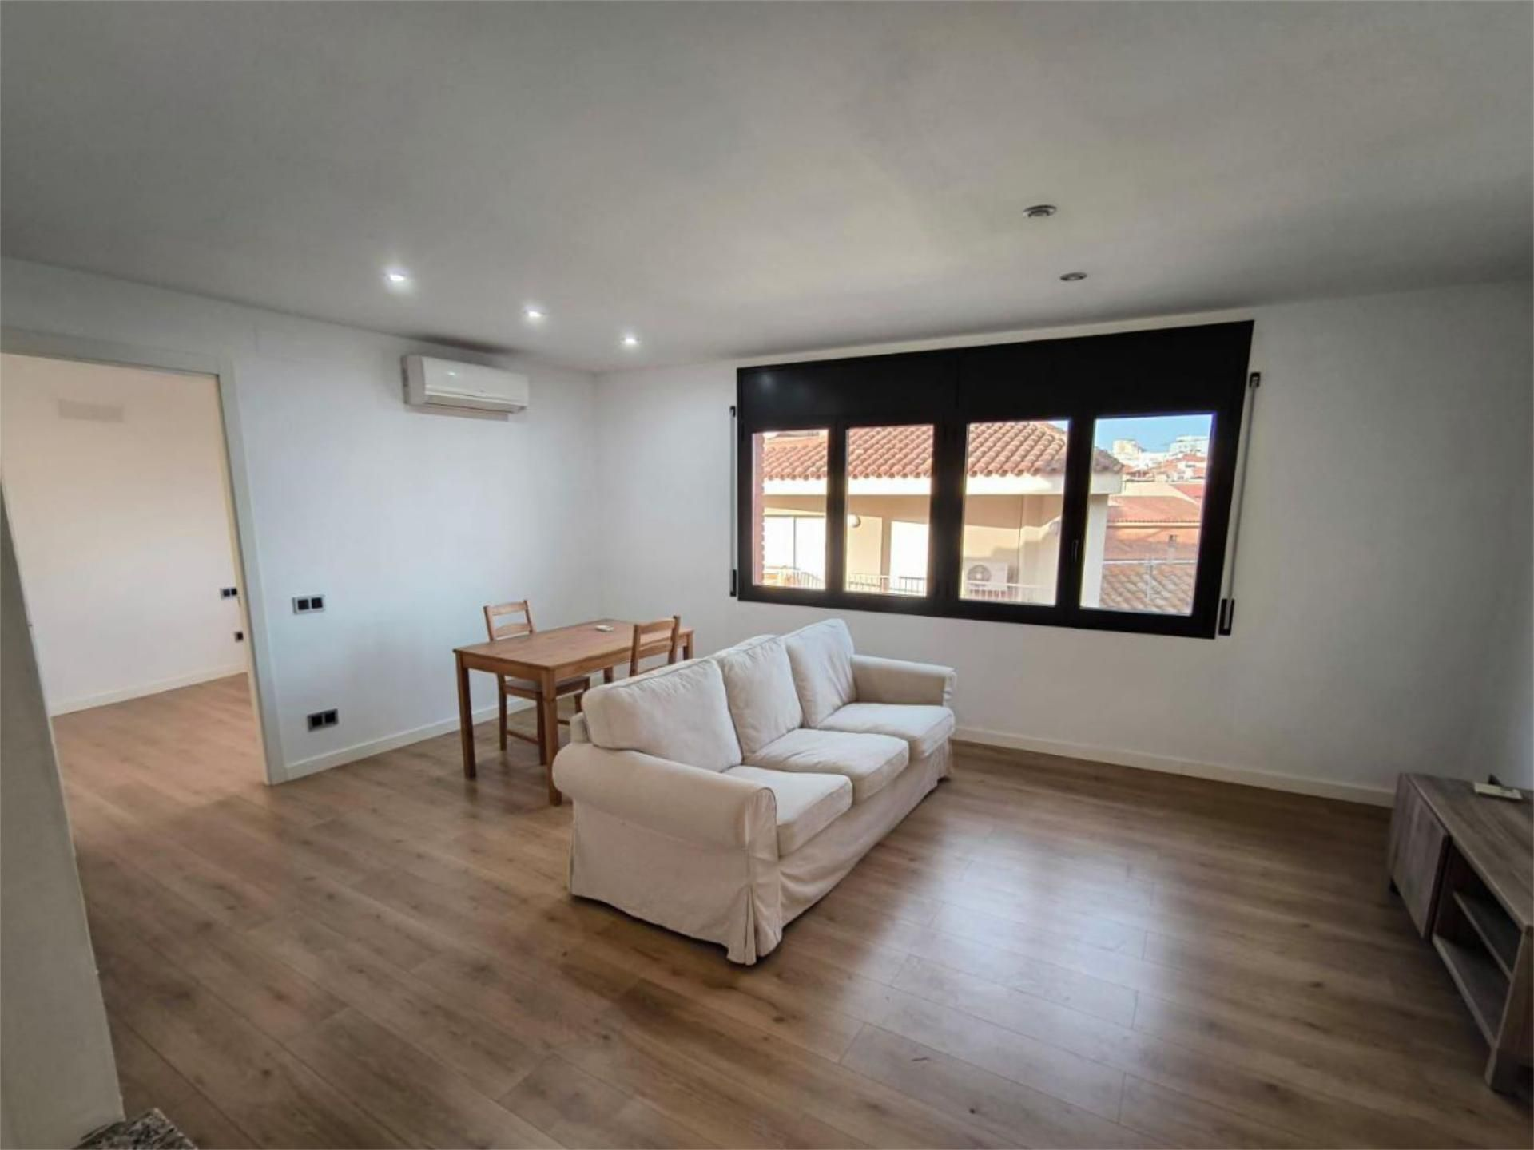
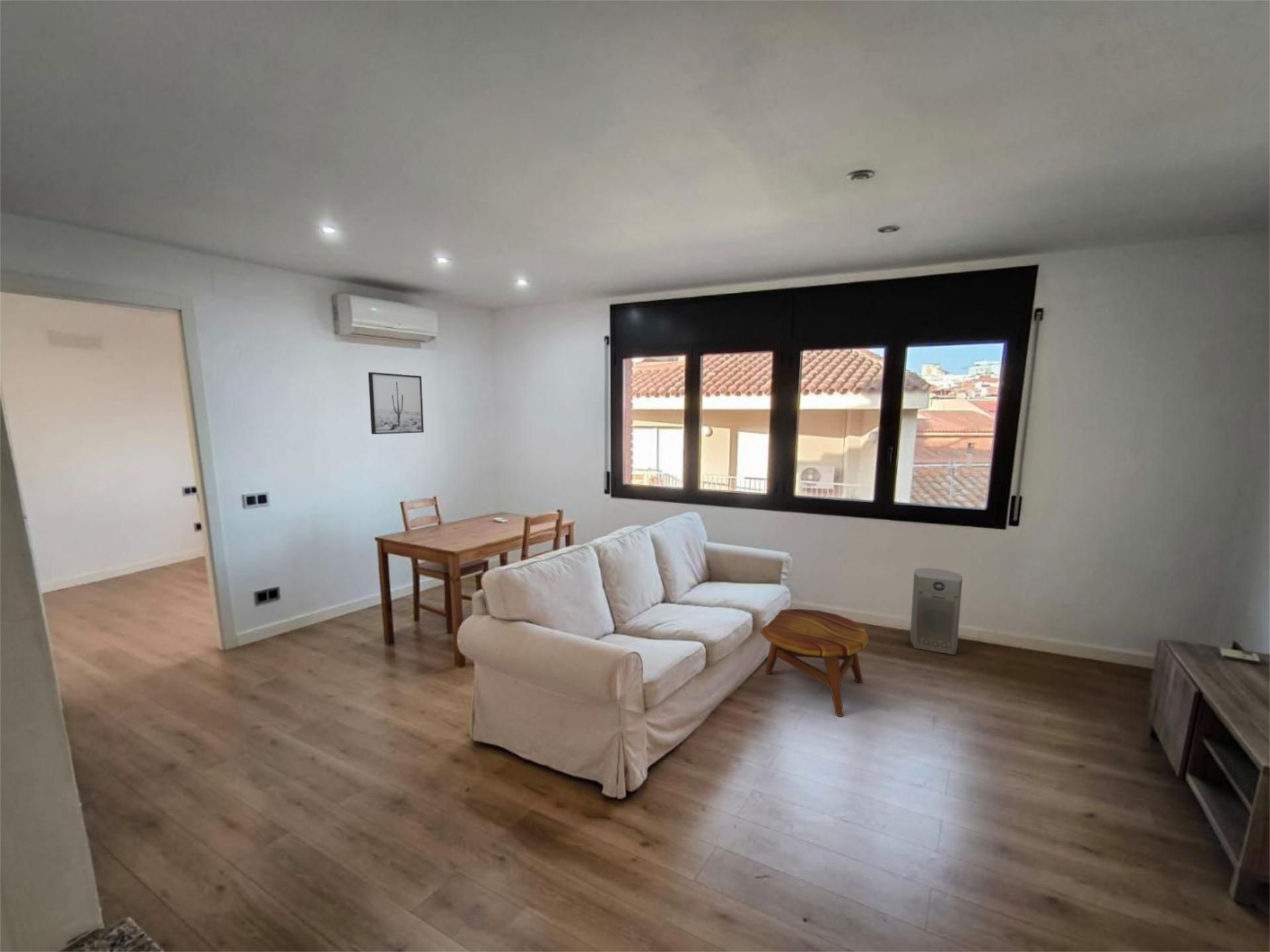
+ wall art [368,372,425,435]
+ side table [759,608,869,717]
+ fan [910,567,963,656]
